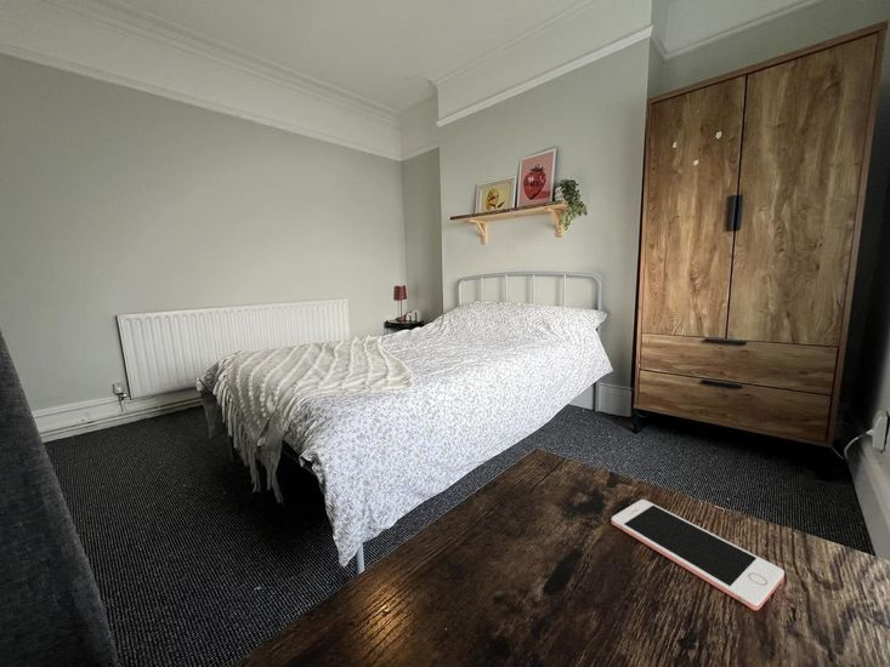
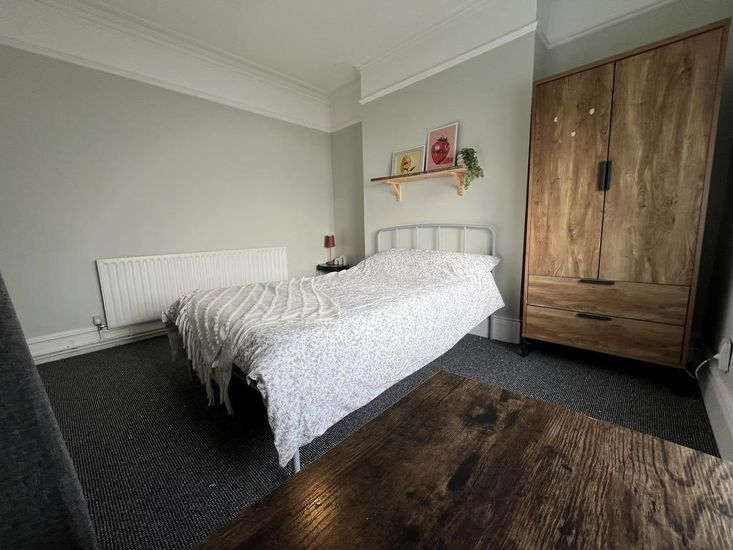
- cell phone [610,498,786,611]
